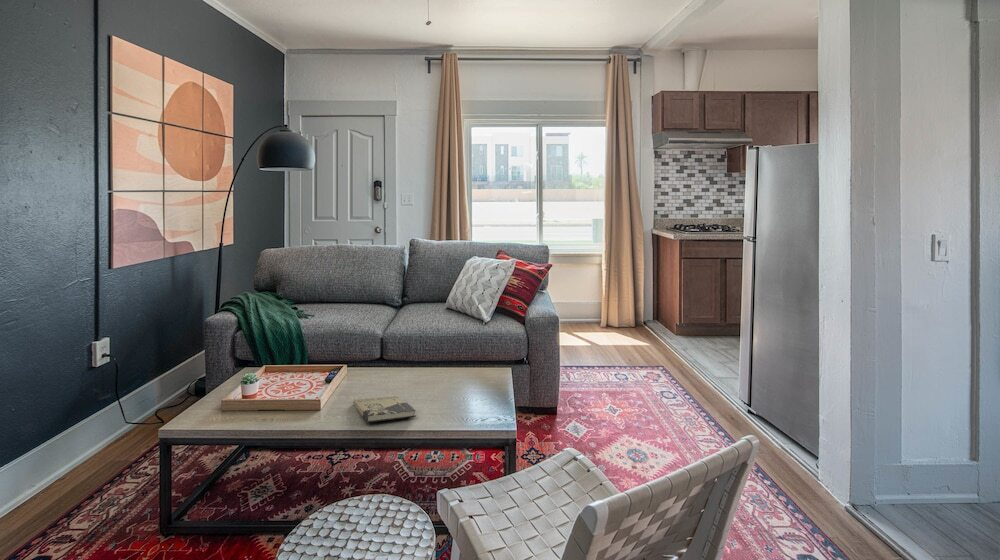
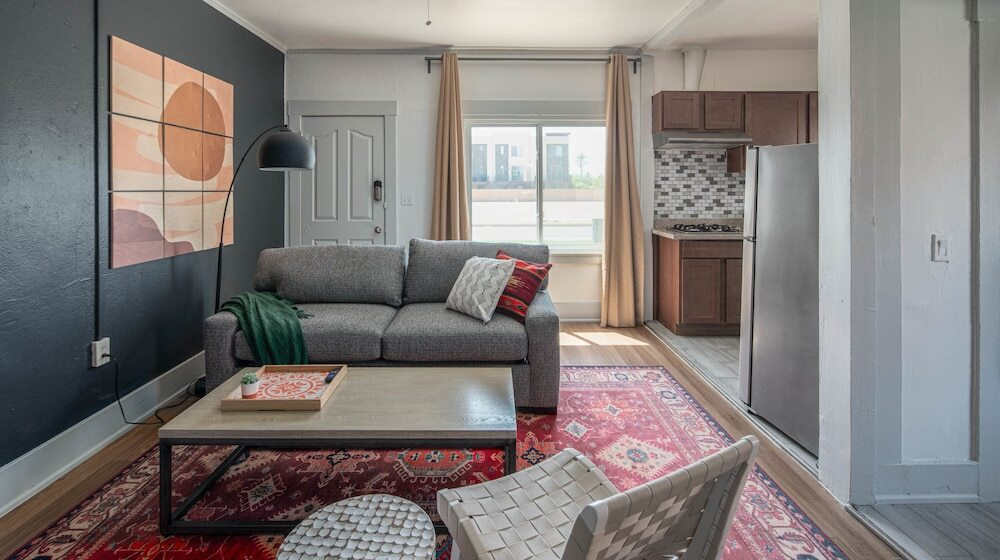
- book [352,394,417,423]
